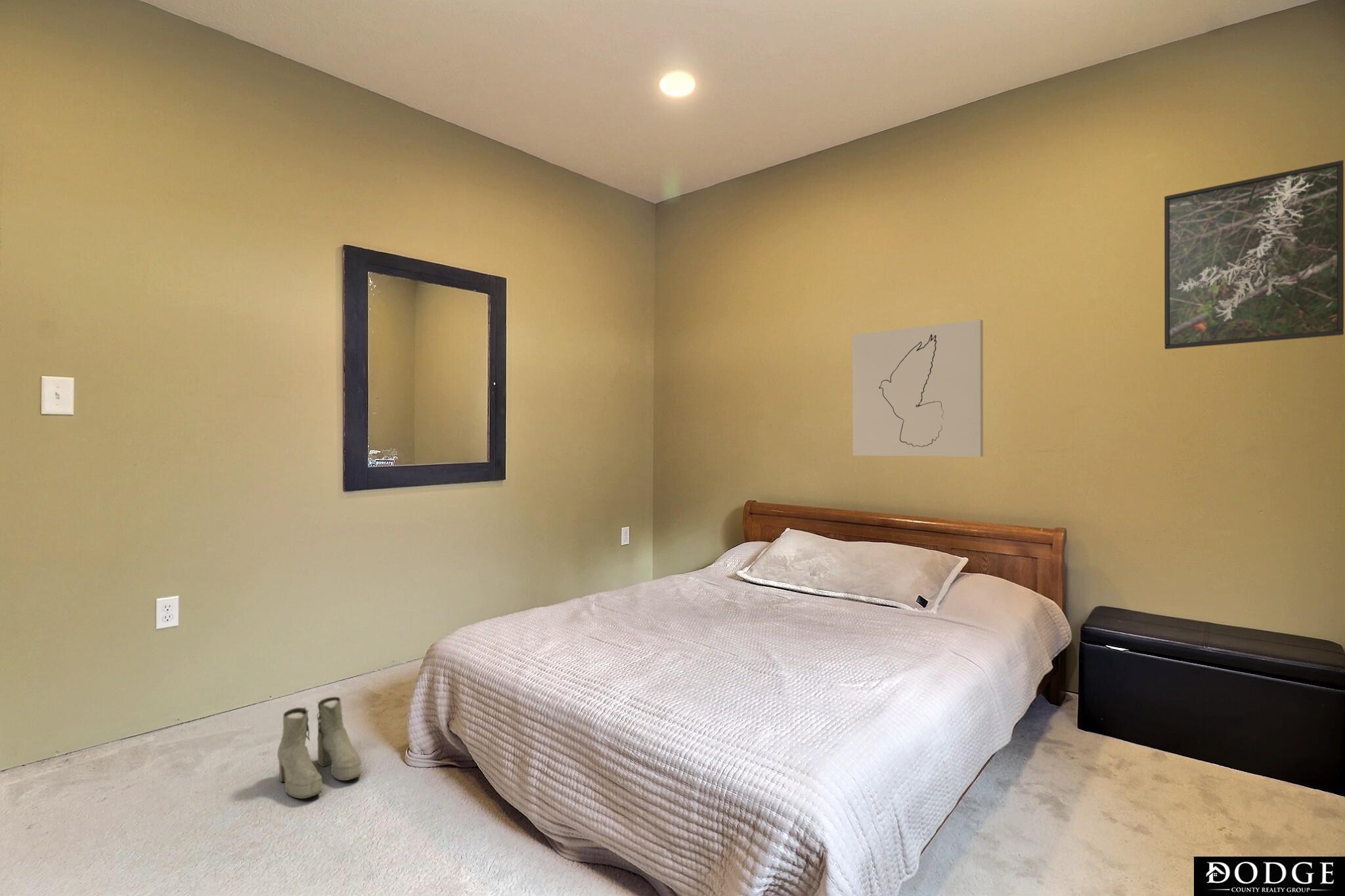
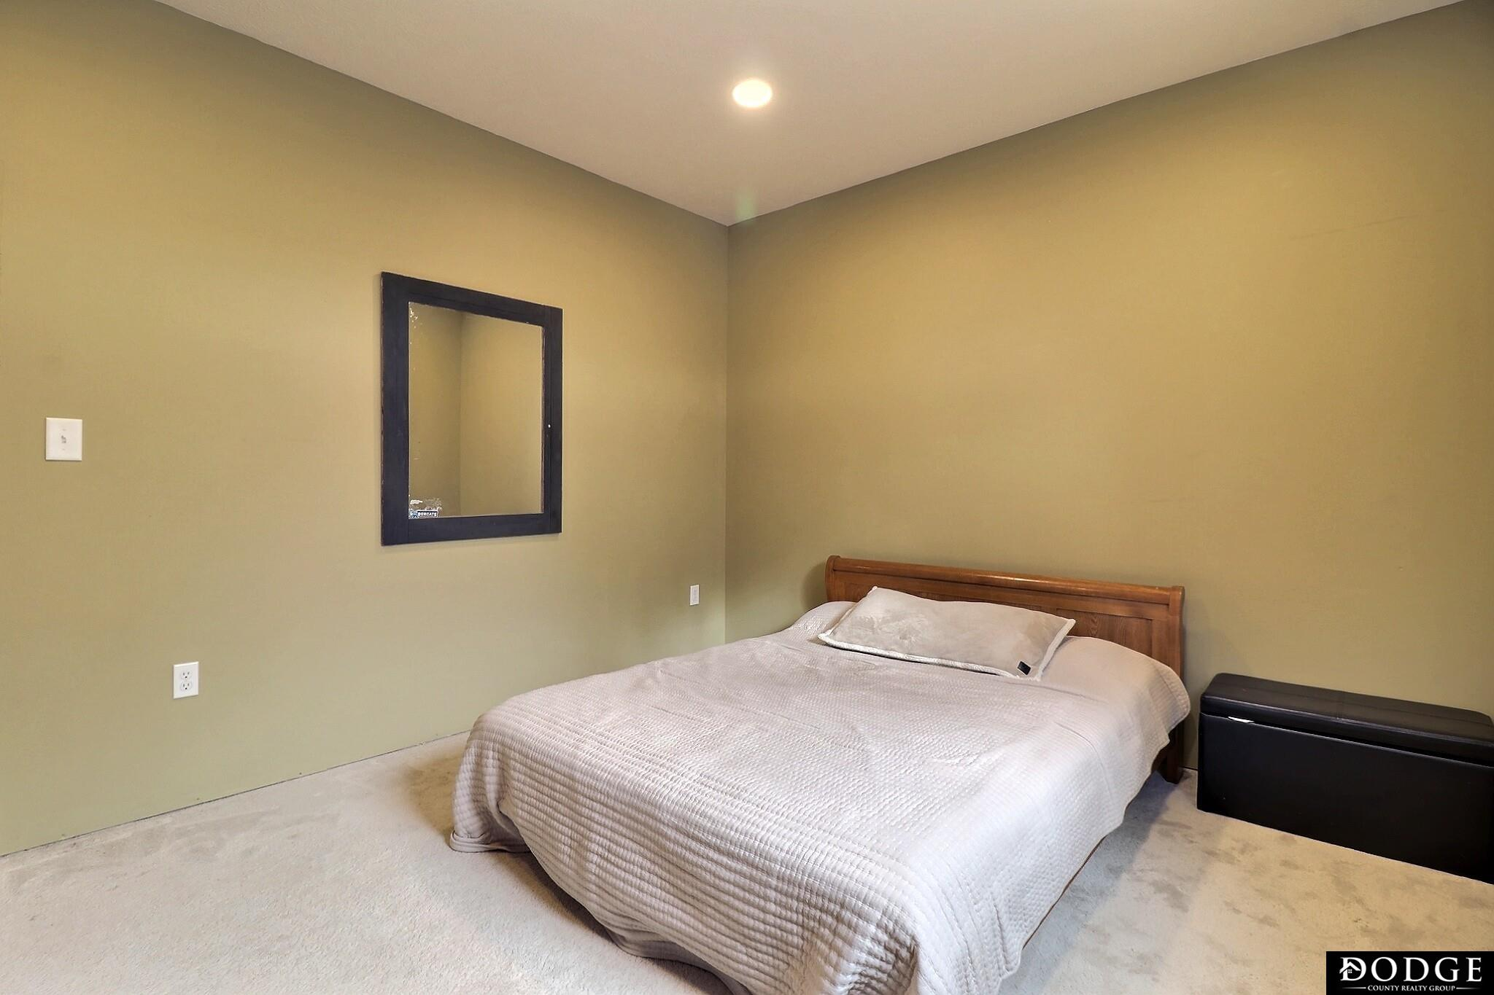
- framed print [1164,160,1344,350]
- wall art [852,319,984,458]
- boots [276,696,362,800]
